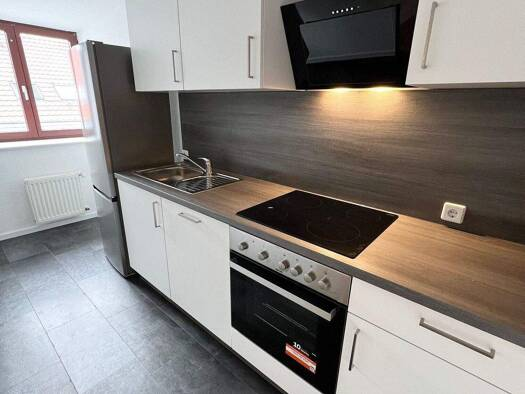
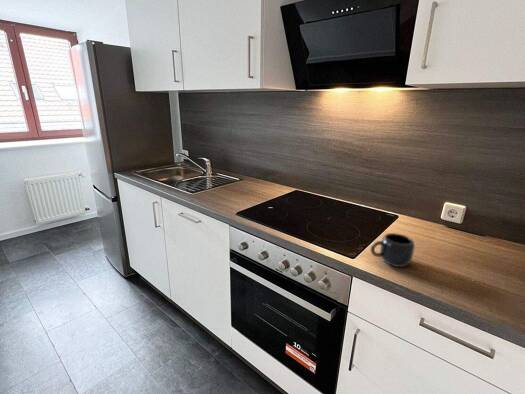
+ mug [370,232,416,268]
